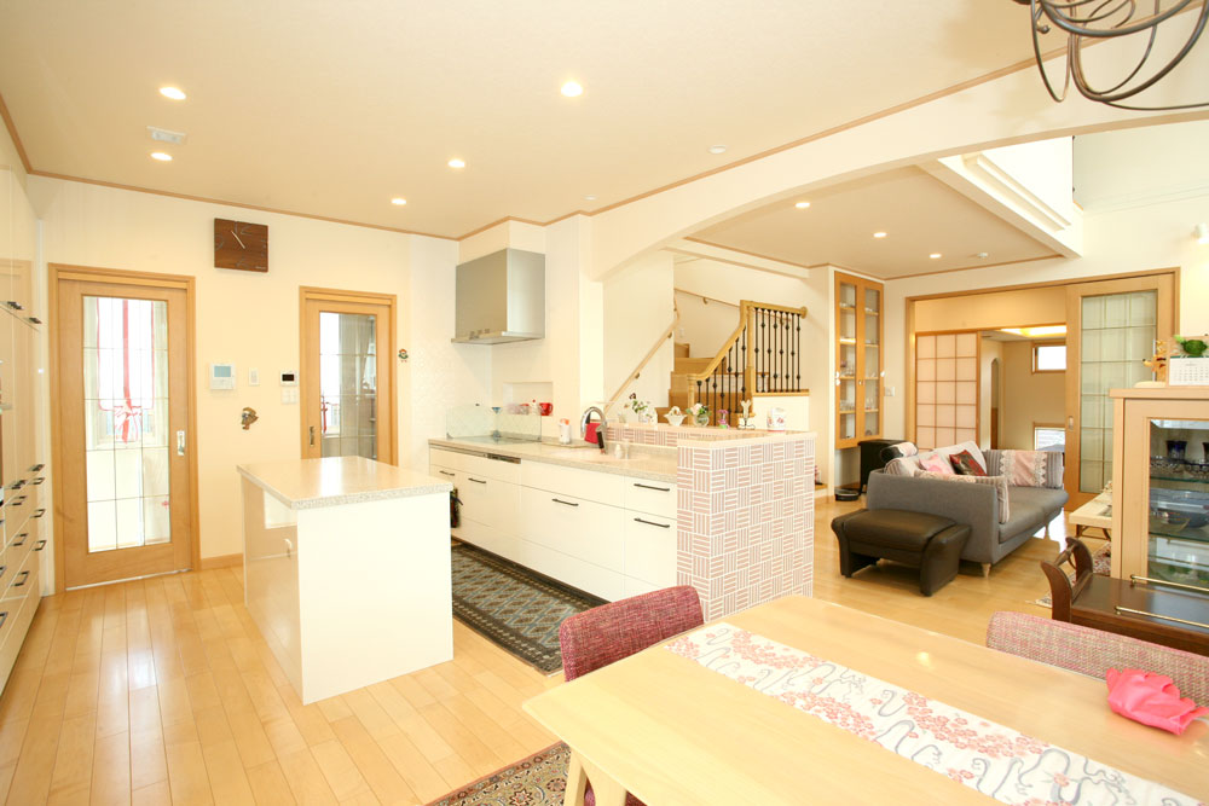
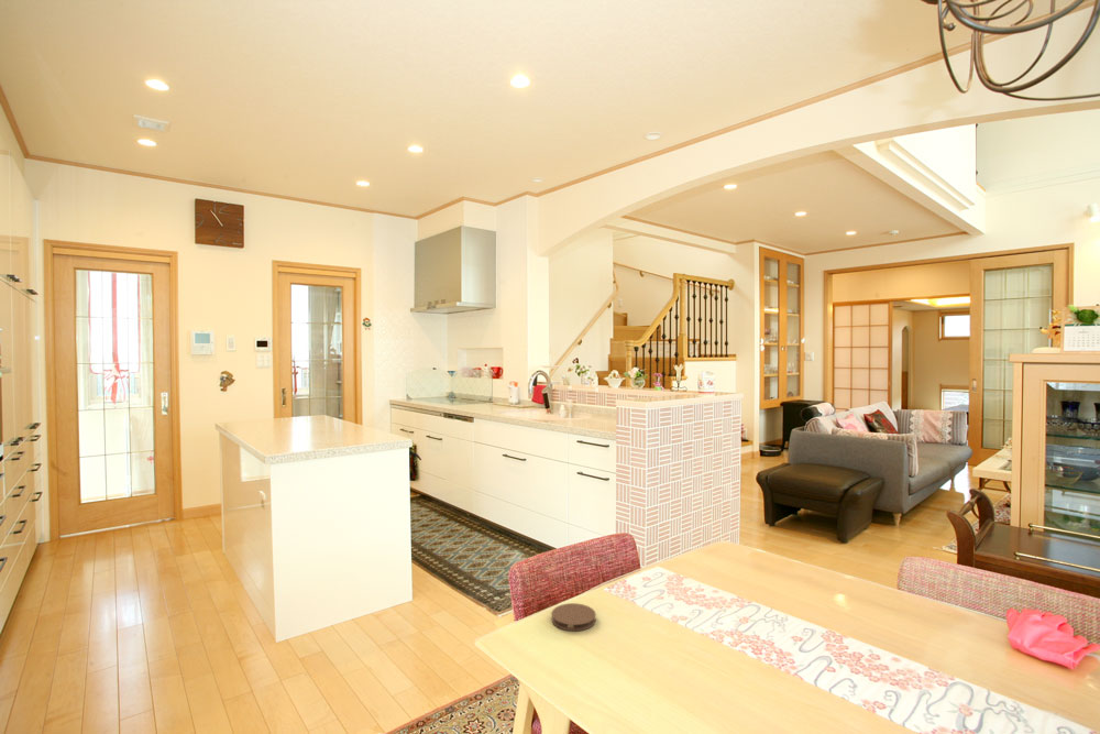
+ coaster [550,602,597,632]
